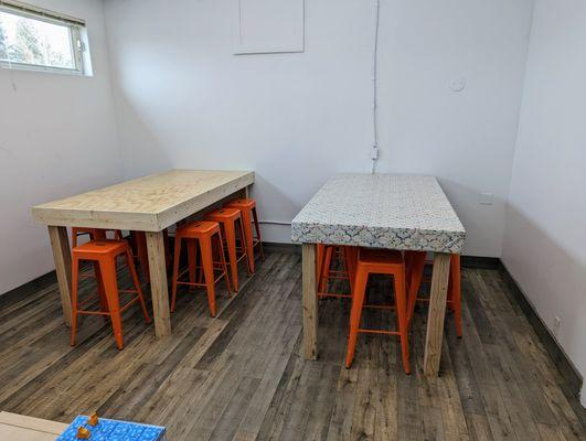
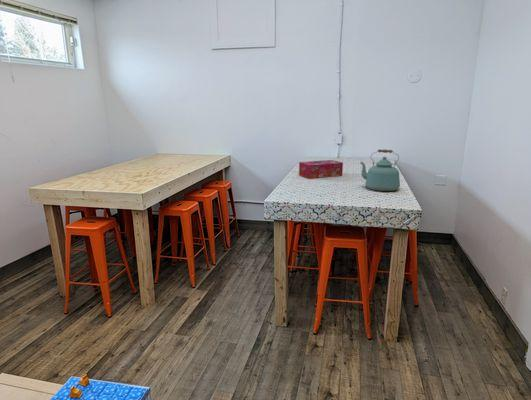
+ kettle [360,148,401,192]
+ tissue box [298,159,344,180]
